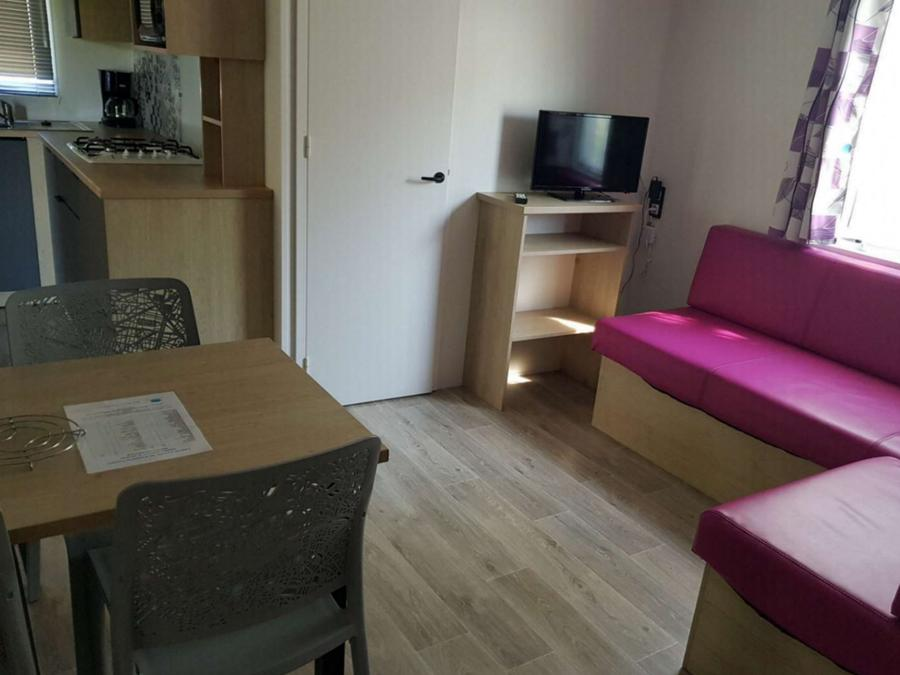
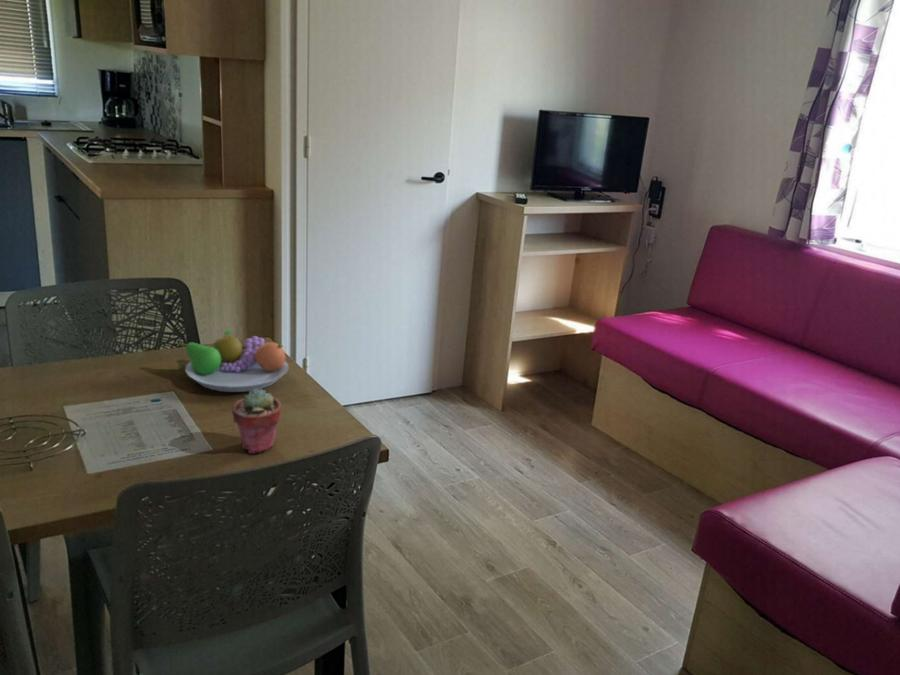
+ potted succulent [231,389,283,454]
+ fruit bowl [178,327,290,393]
